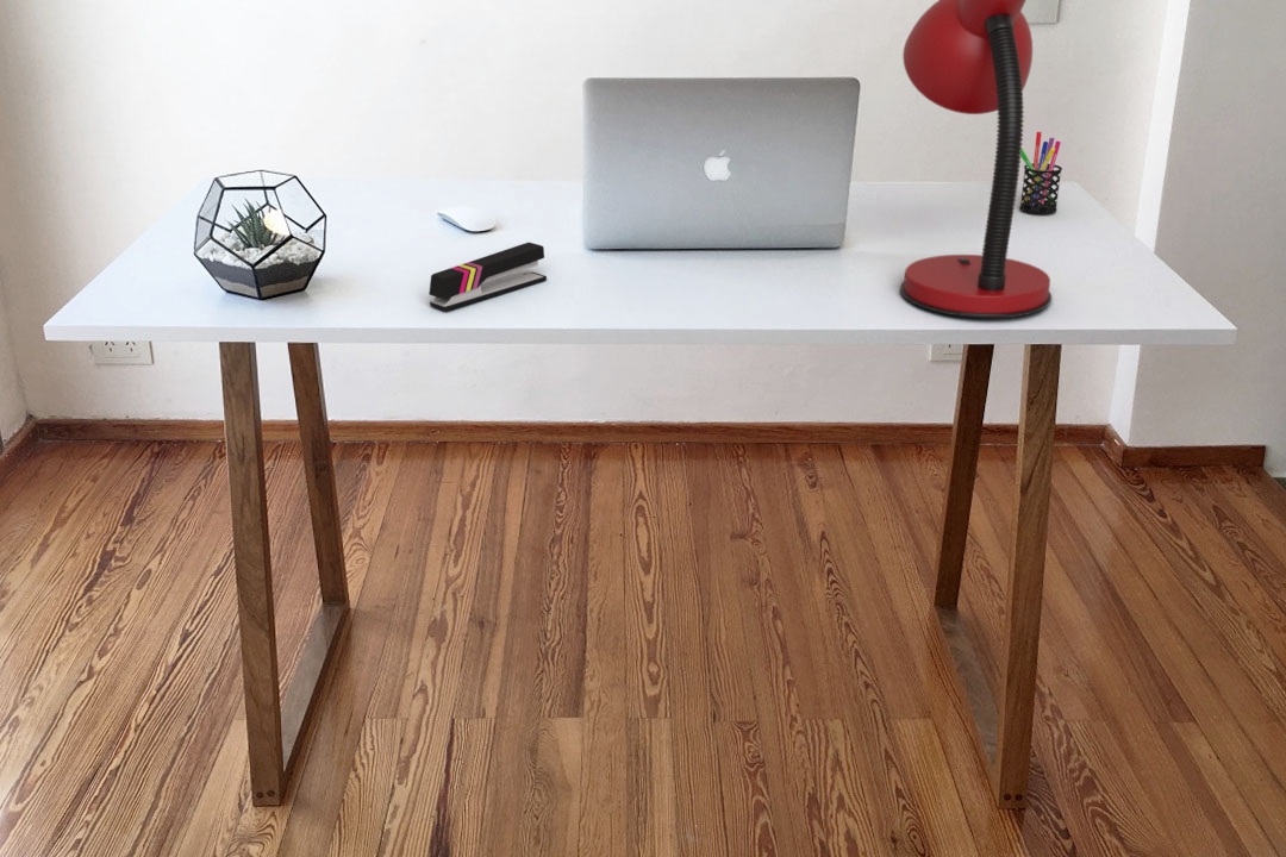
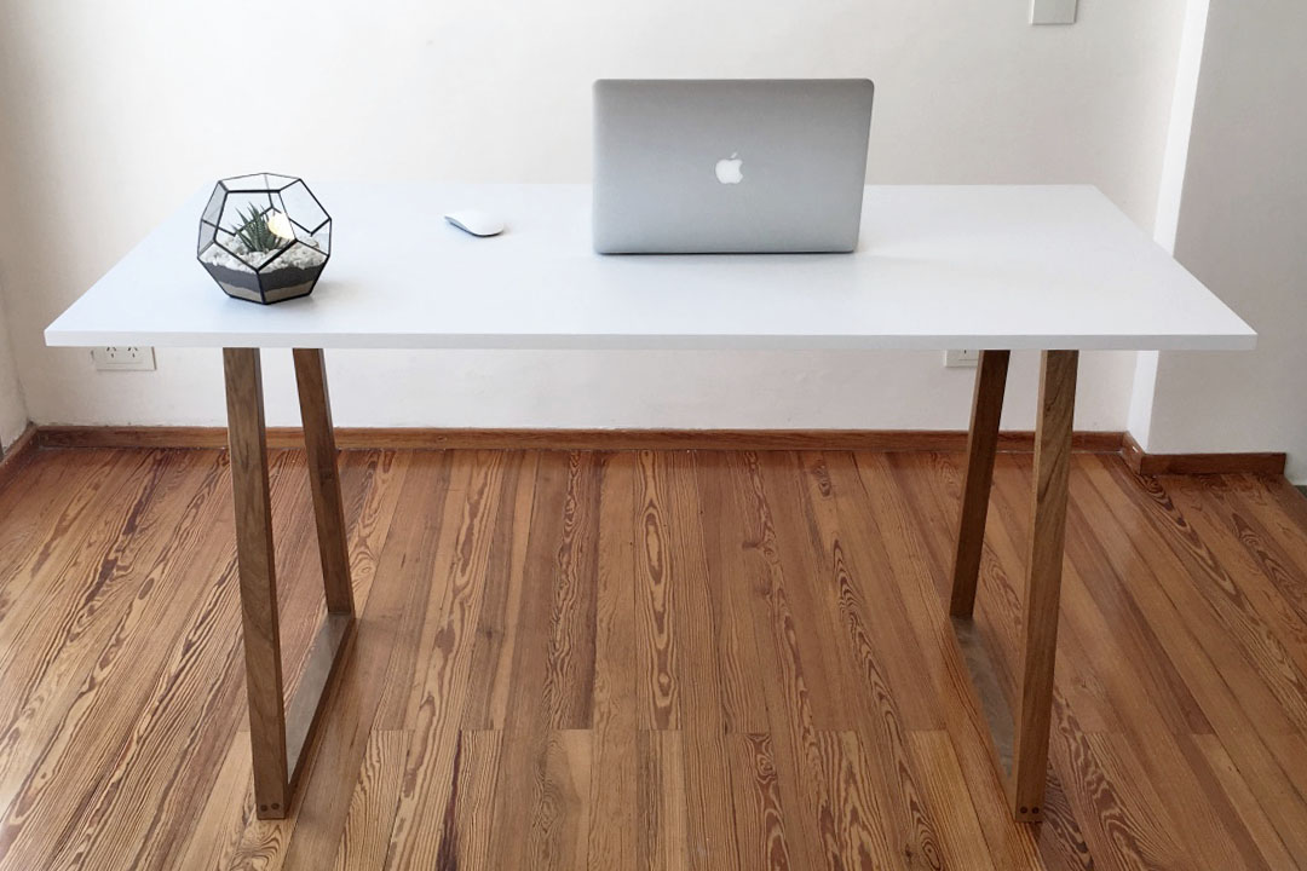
- pen holder [1018,131,1063,215]
- desk lamp [899,0,1053,319]
- stapler [429,242,548,312]
